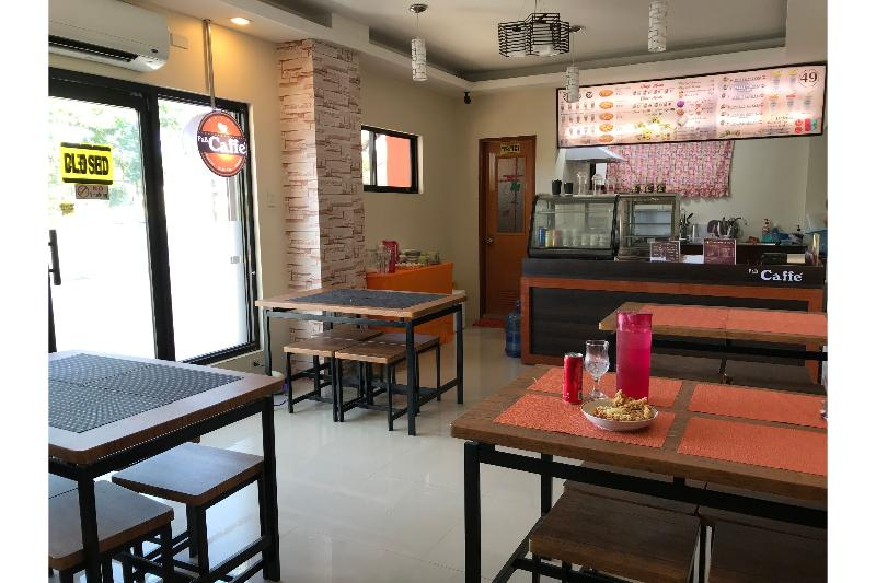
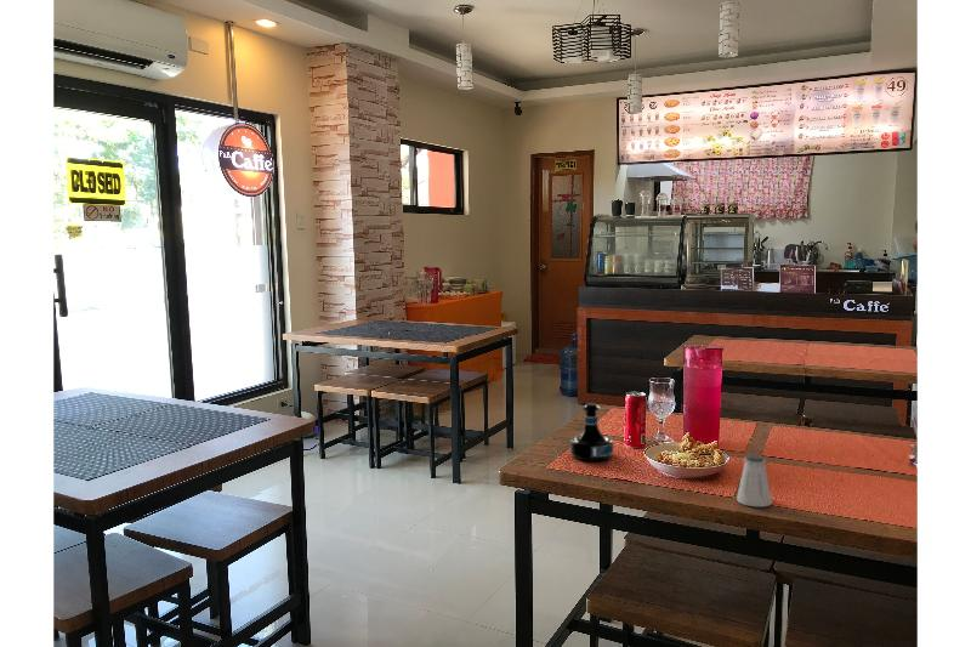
+ tequila bottle [569,402,614,462]
+ saltshaker [736,453,773,507]
